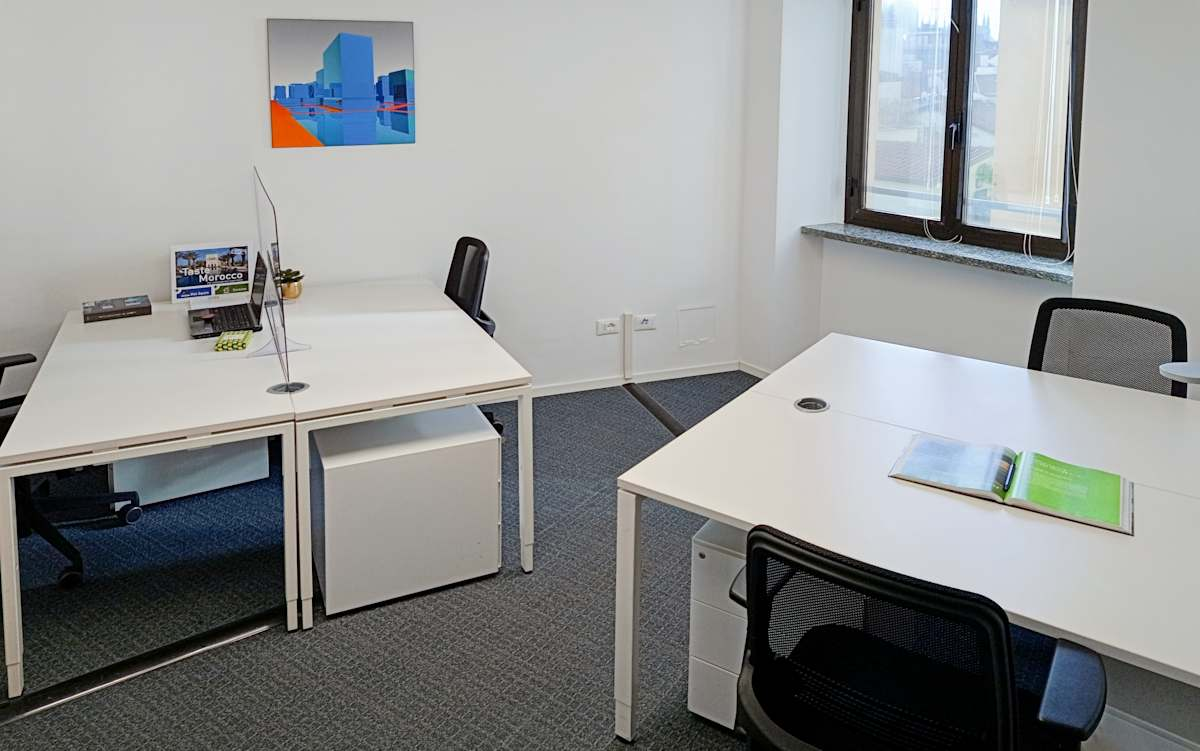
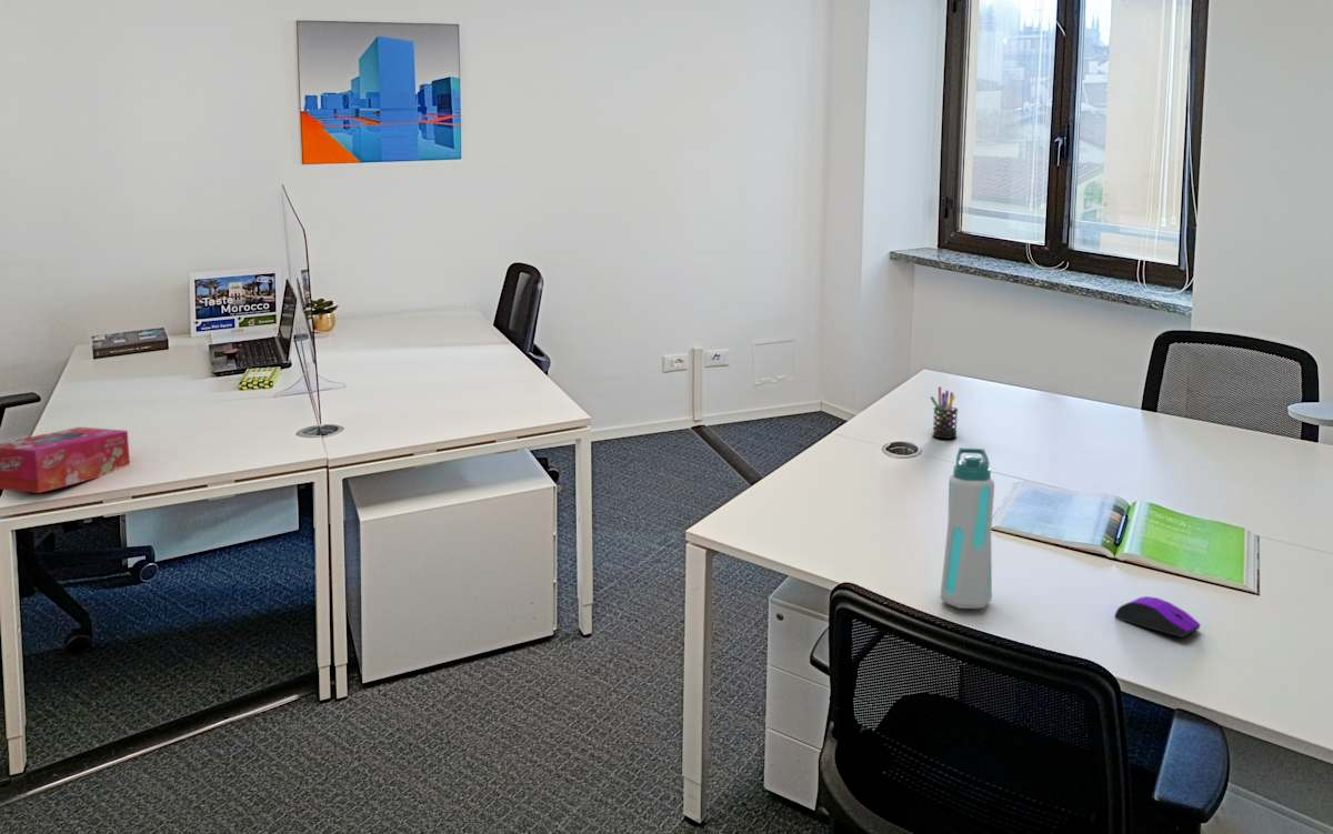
+ water bottle [939,446,995,610]
+ pen holder [929,385,959,440]
+ tissue box [0,426,131,494]
+ computer mouse [1114,595,1202,639]
